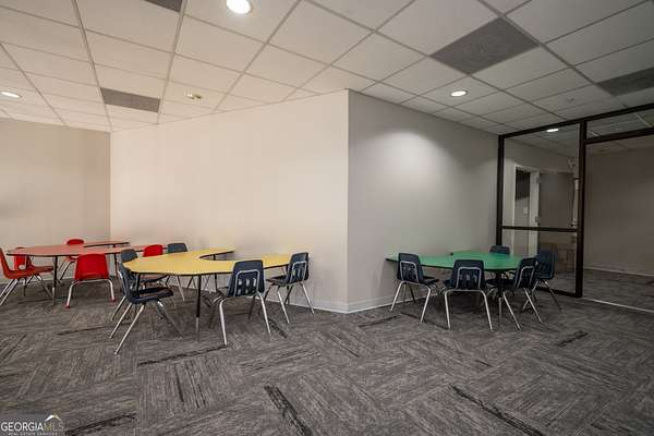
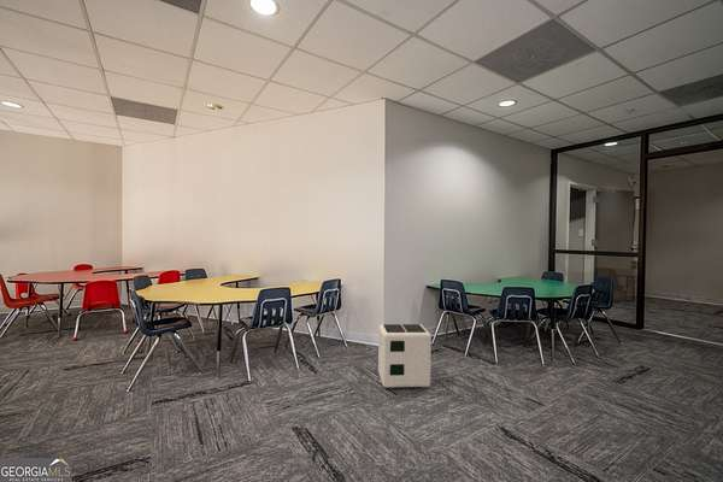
+ air purifier [377,323,433,388]
